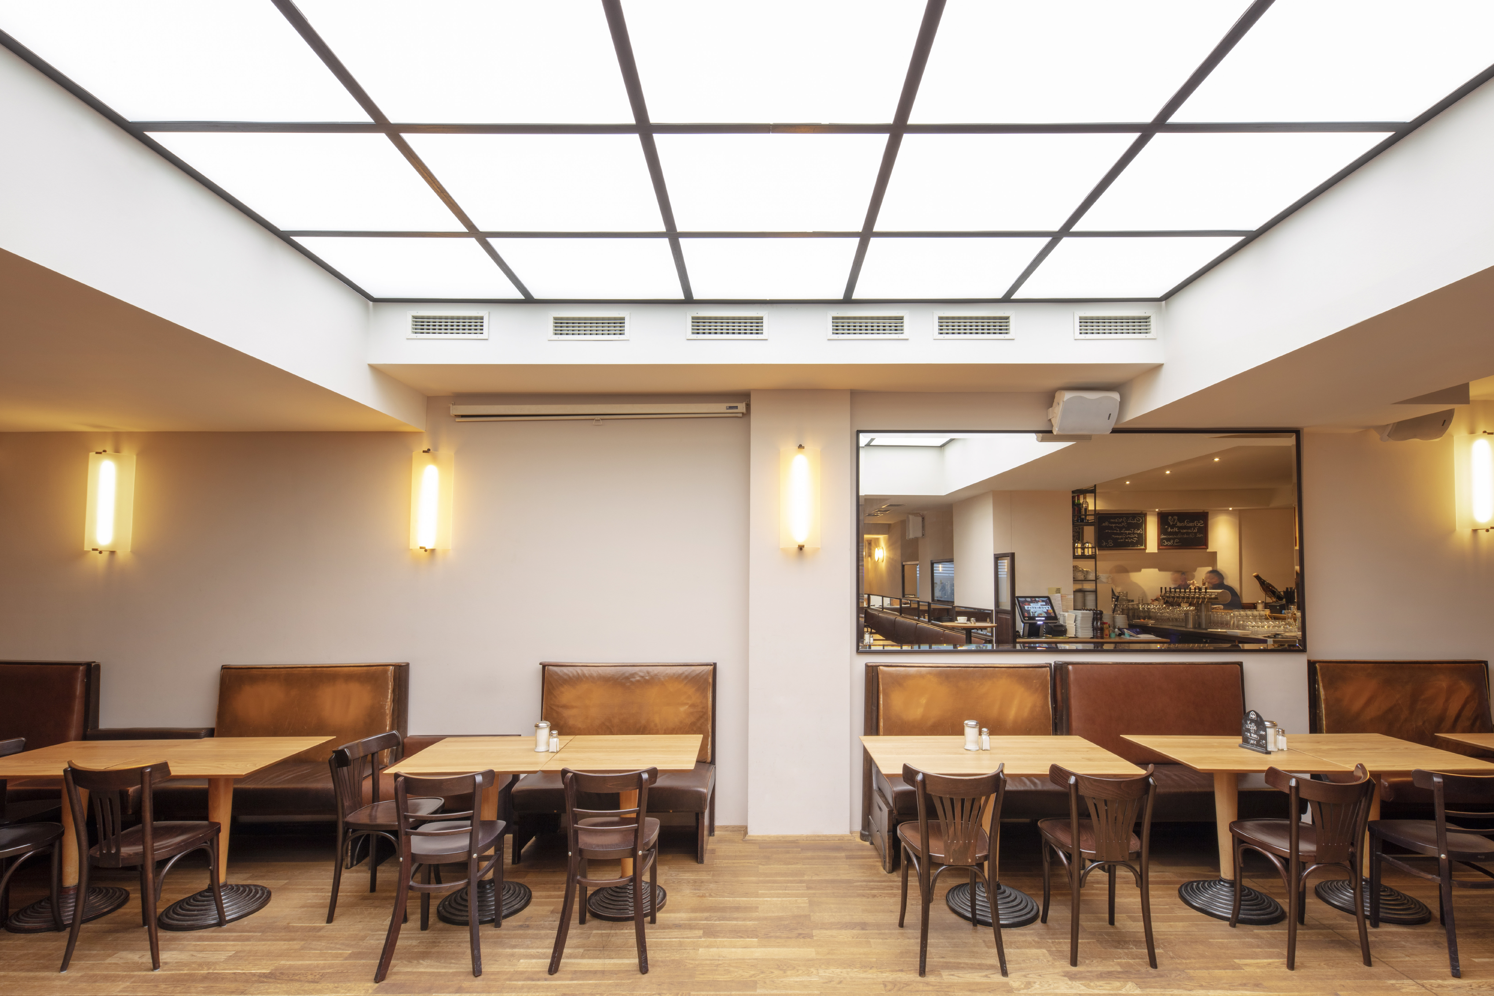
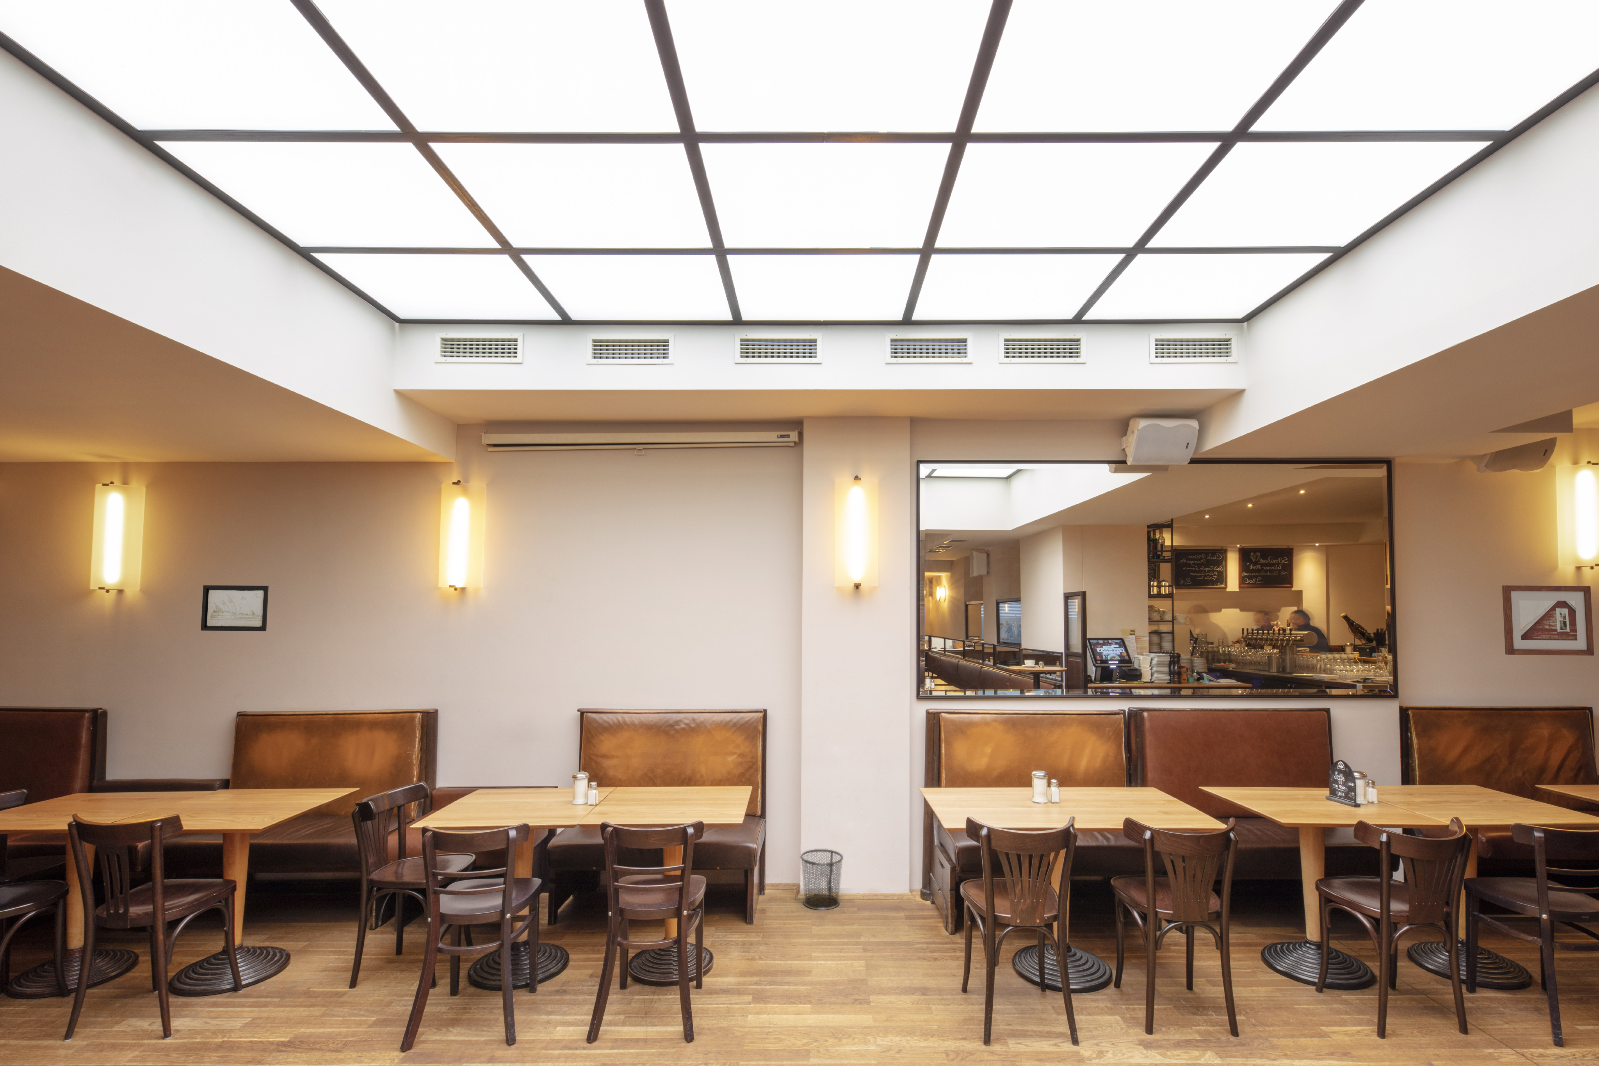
+ picture frame [1501,585,1594,657]
+ waste bin [800,849,844,910]
+ wall art [200,584,269,632]
